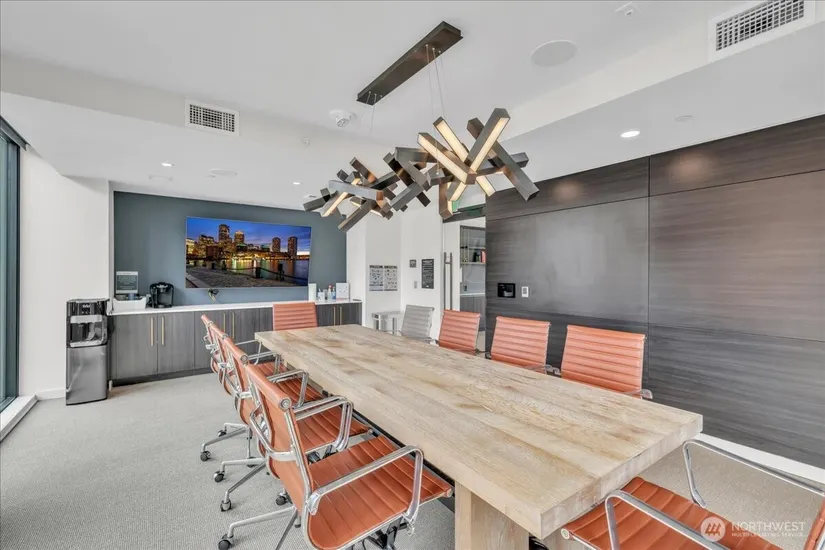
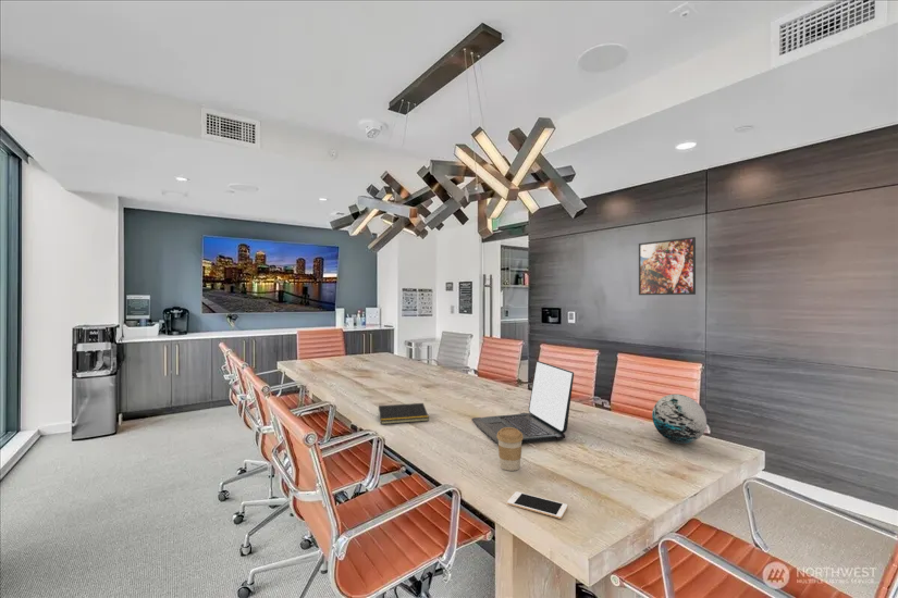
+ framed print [638,236,697,296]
+ coffee cup [496,427,524,472]
+ laptop [470,360,575,445]
+ cell phone [506,490,568,520]
+ notepad [377,402,430,425]
+ decorative orb [651,394,708,445]
